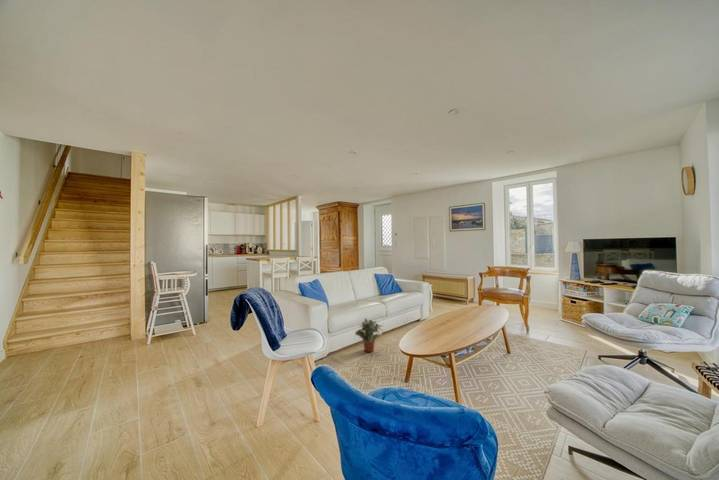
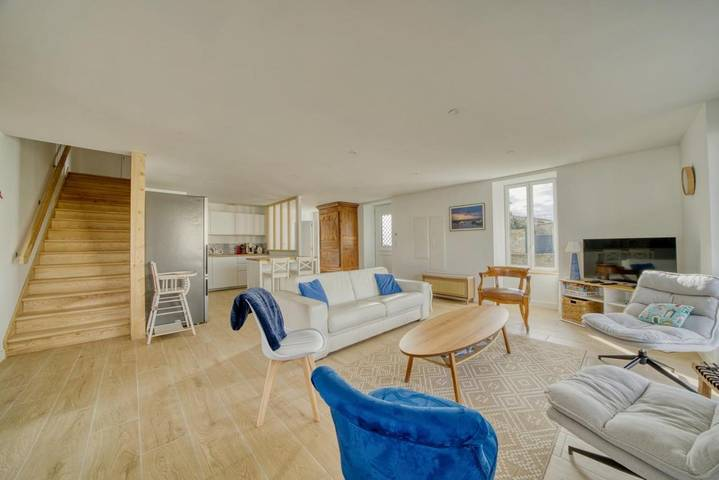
- potted plant [354,317,385,353]
